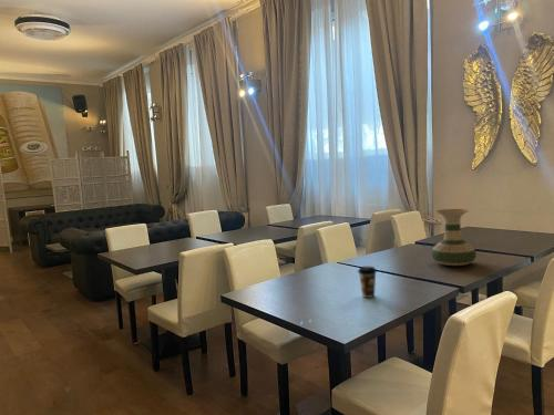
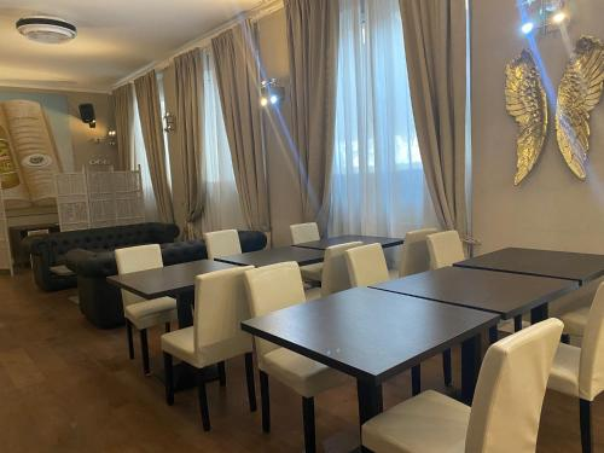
- coffee cup [357,266,378,299]
- vase [431,208,478,267]
